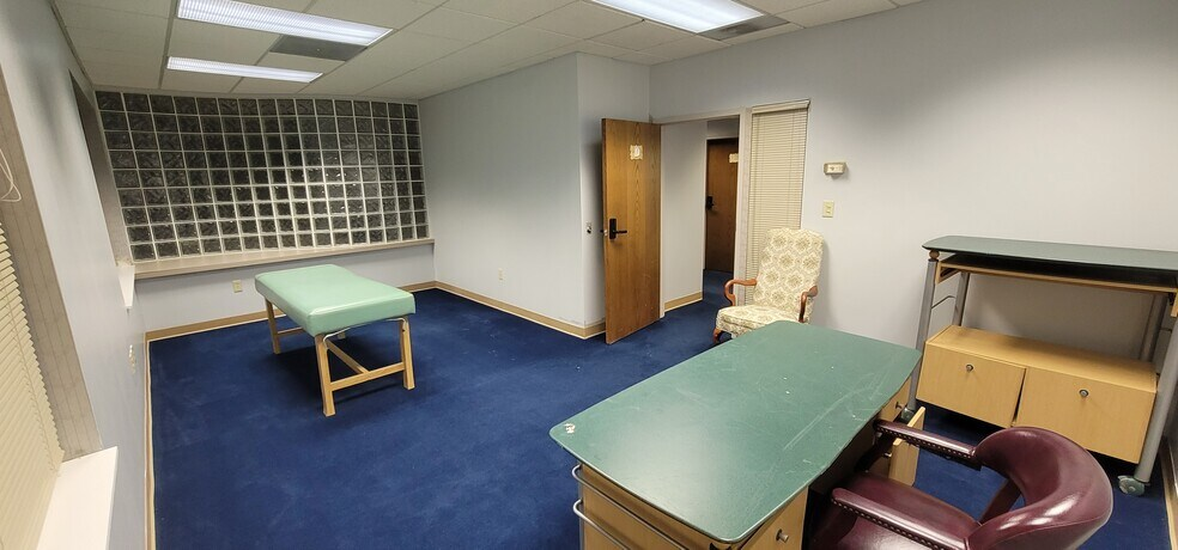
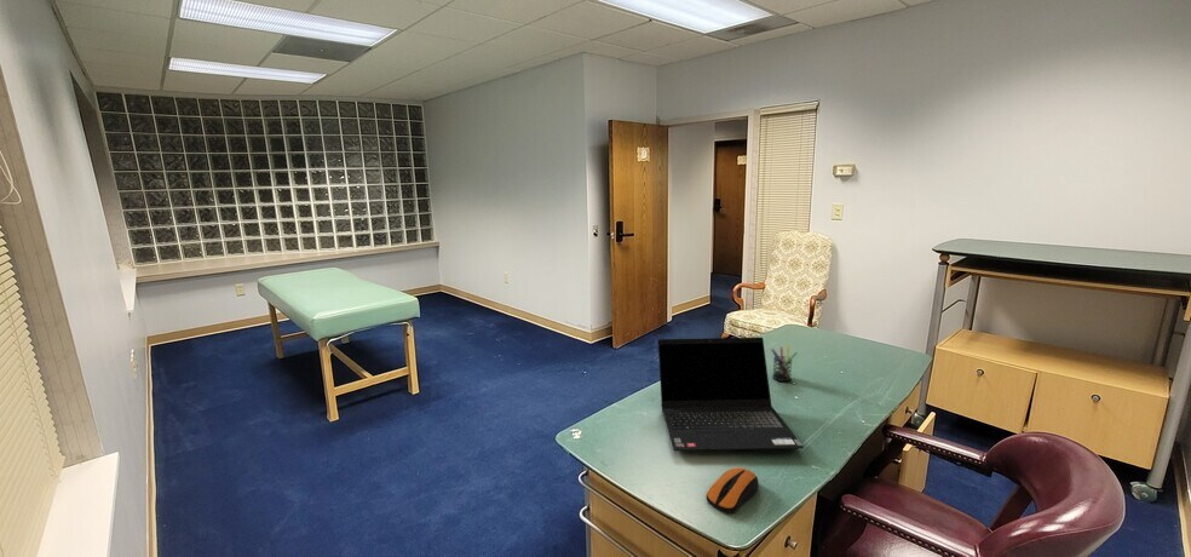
+ pen holder [770,344,799,383]
+ laptop computer [657,337,805,452]
+ computer mouse [706,466,760,513]
